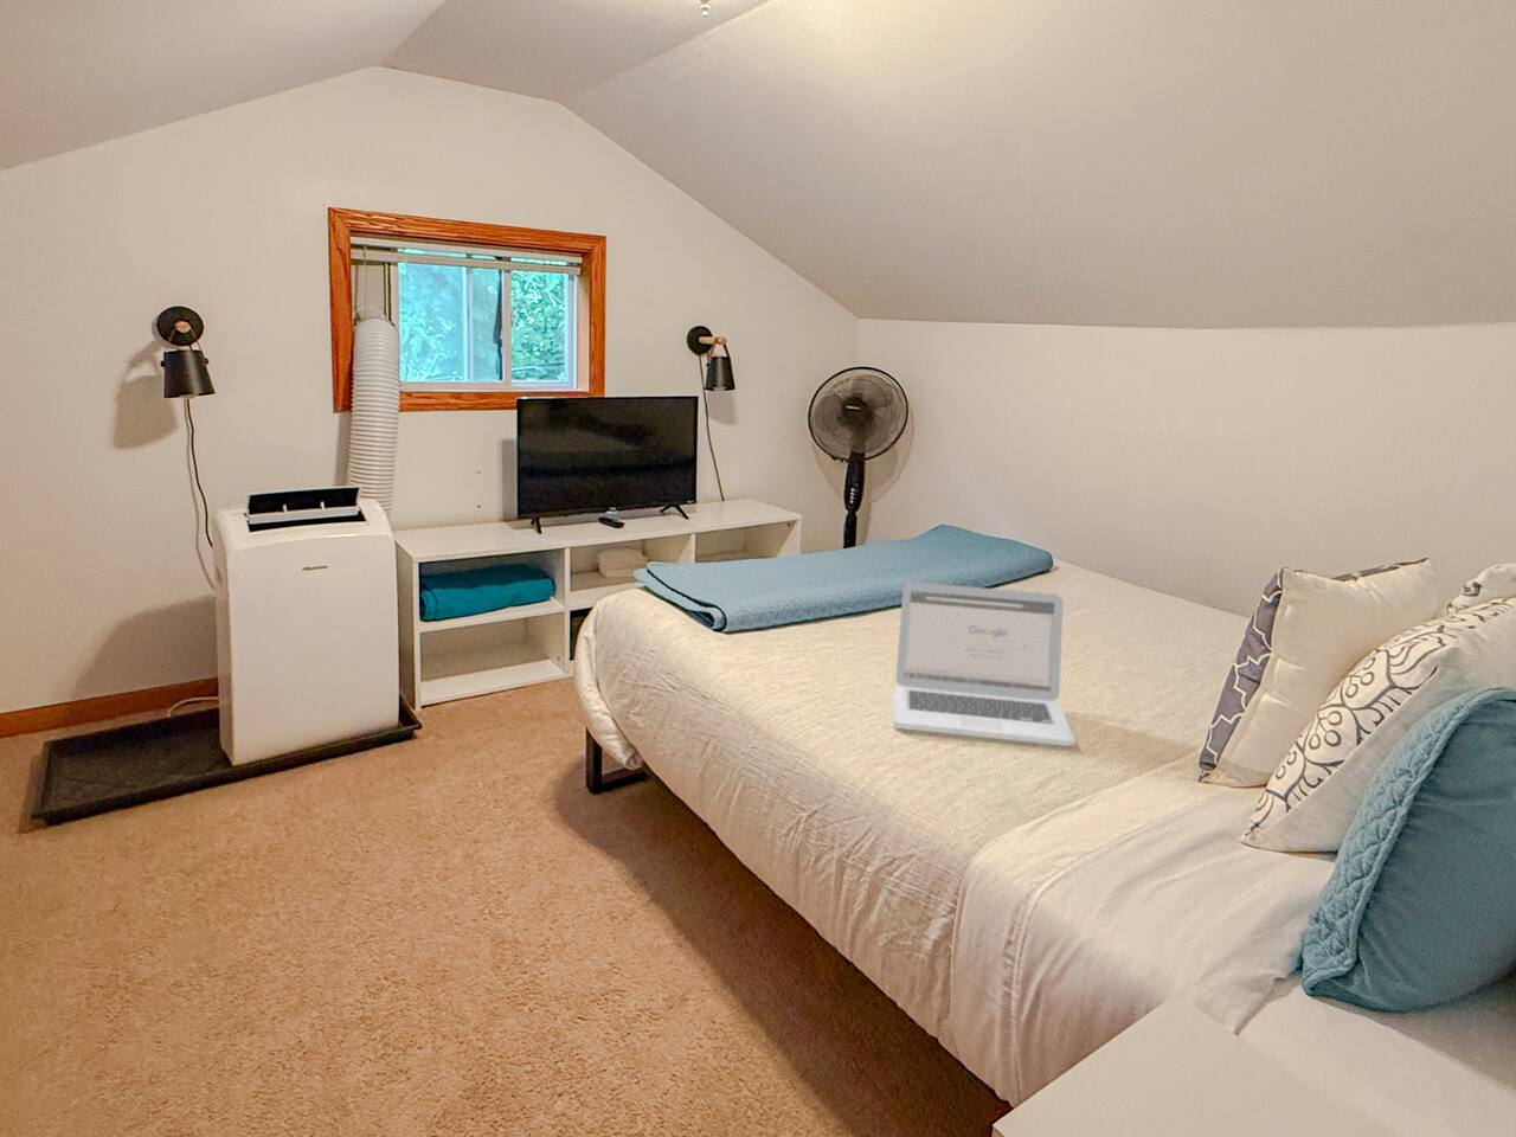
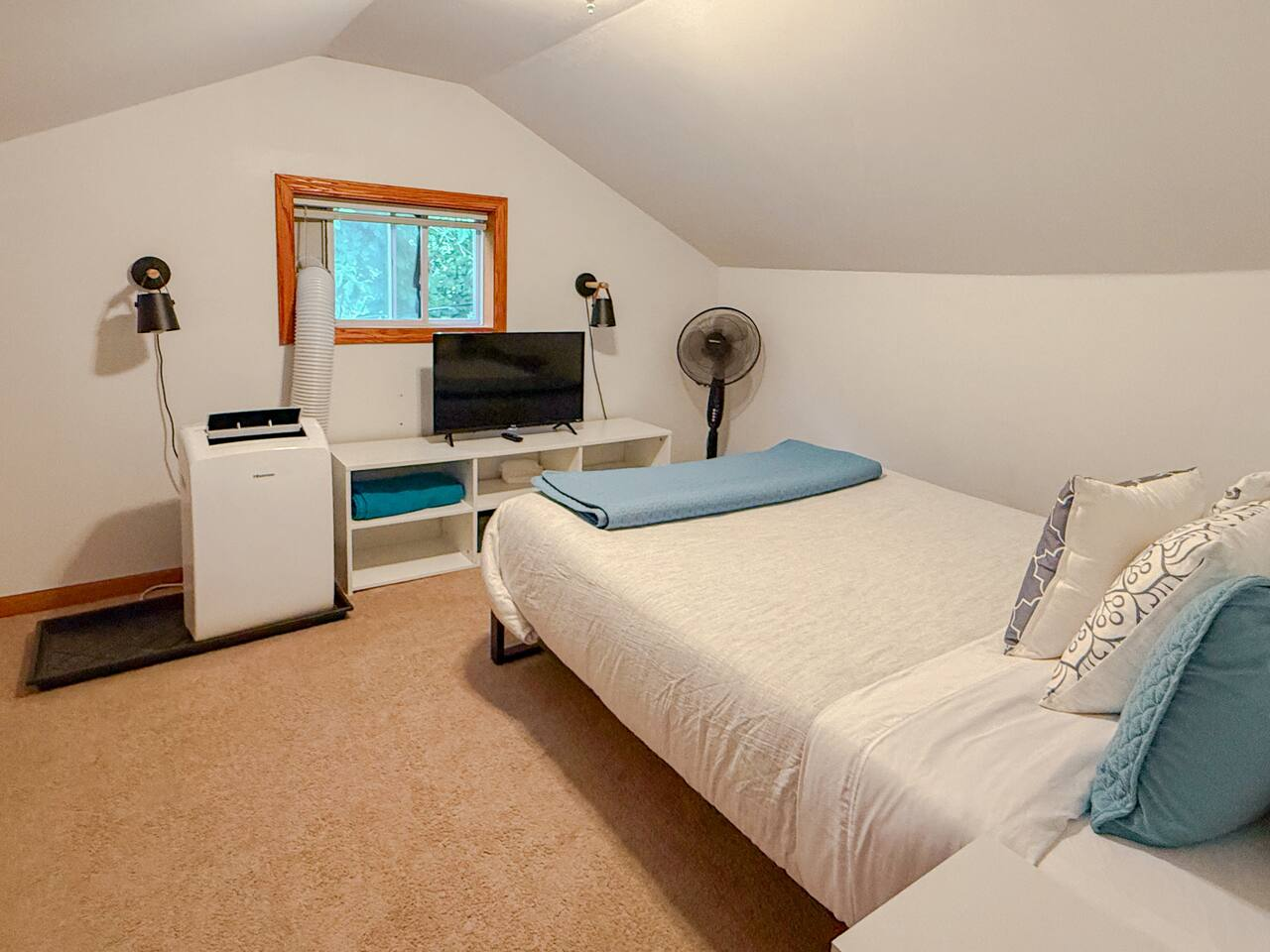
- laptop [892,582,1077,748]
